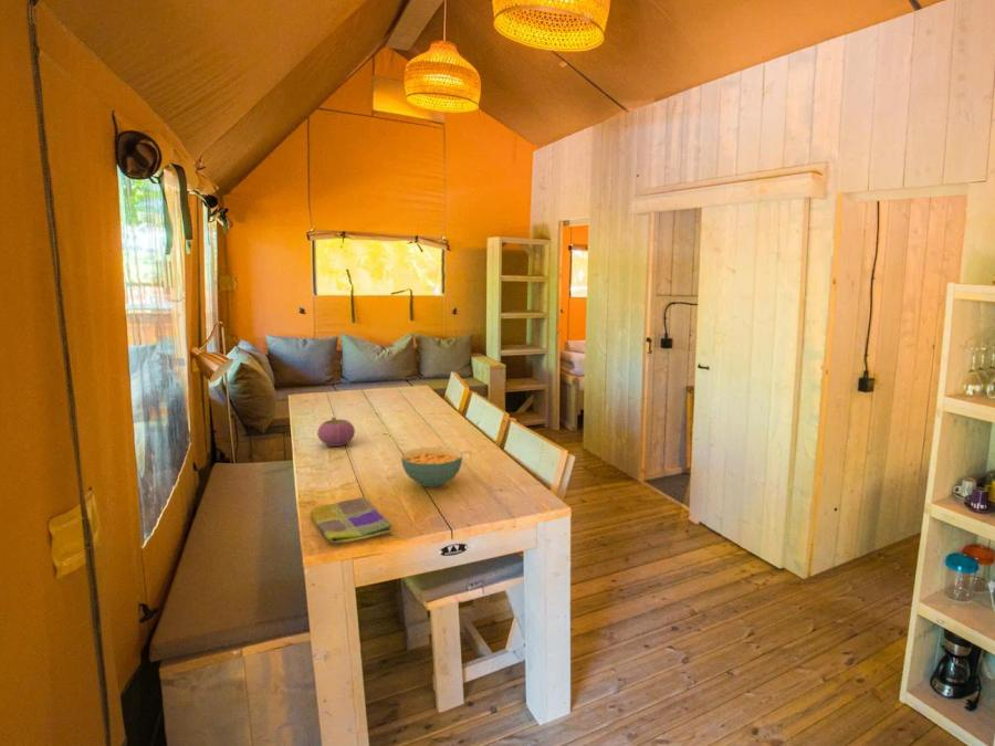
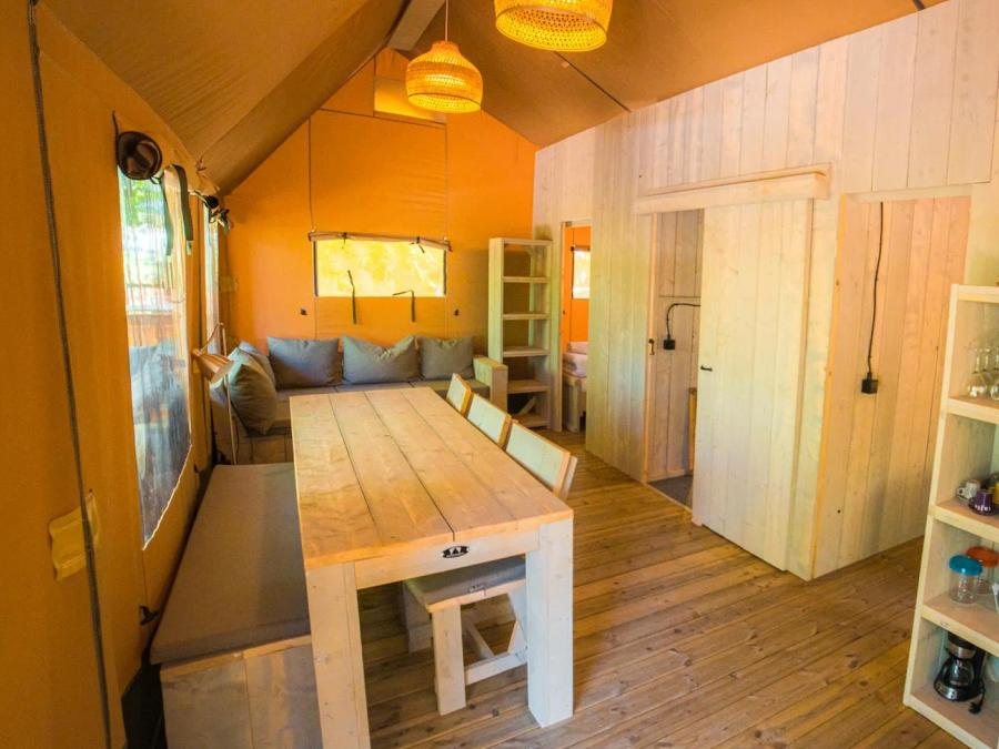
- dish towel [308,496,392,544]
- cereal bowl [400,446,463,488]
- teapot [316,417,356,448]
